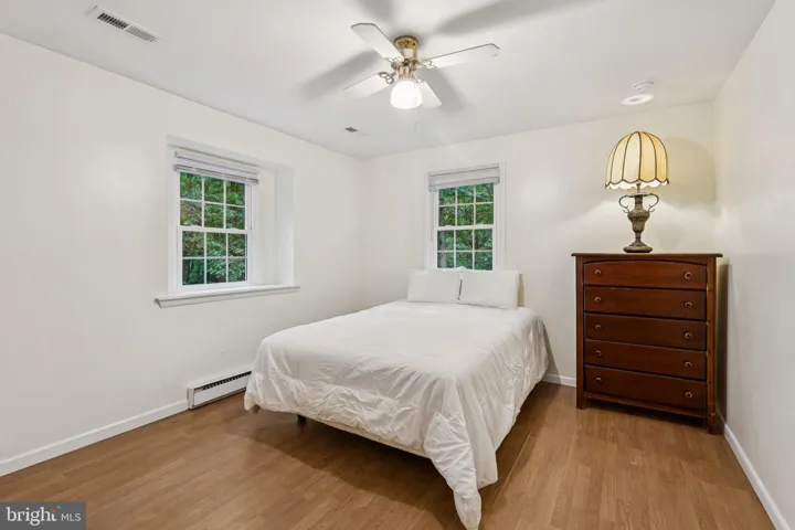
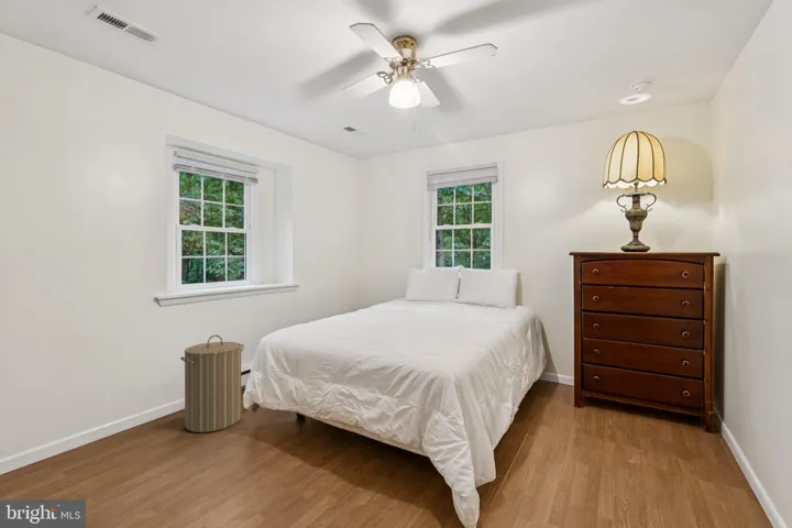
+ laundry hamper [179,334,245,433]
